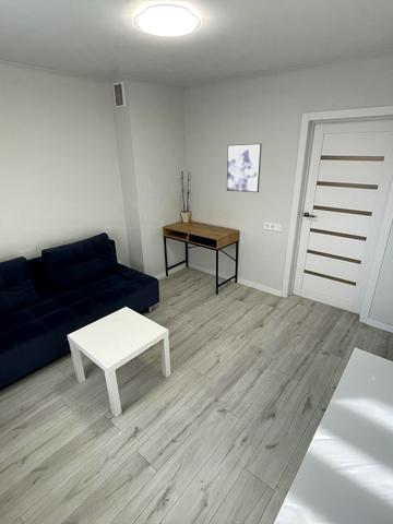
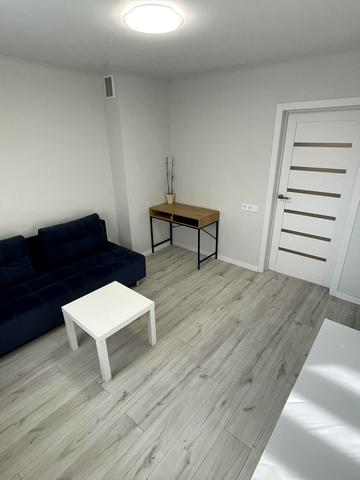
- wall art [226,142,263,193]
